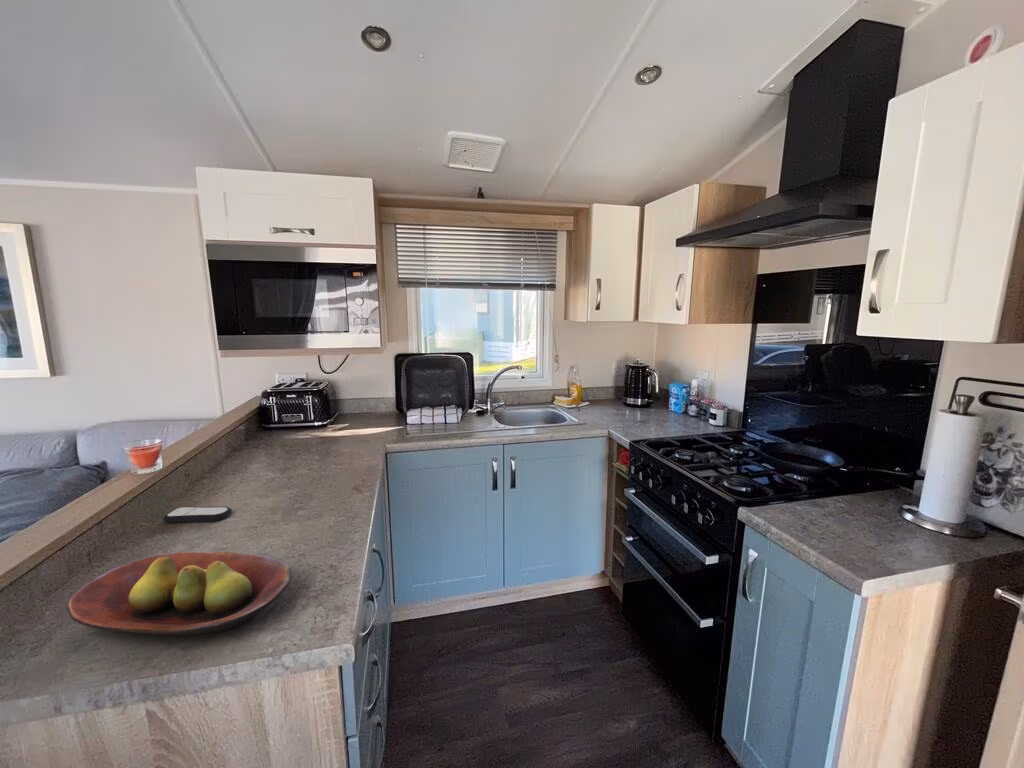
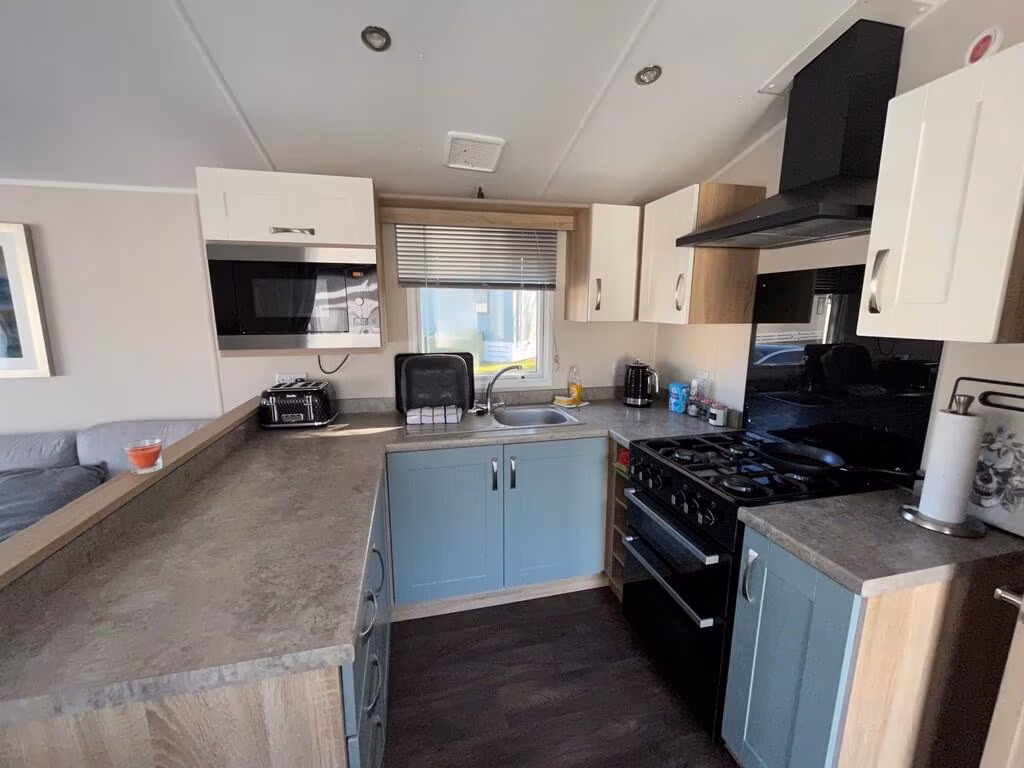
- remote control [162,506,233,524]
- fruit bowl [67,551,292,636]
